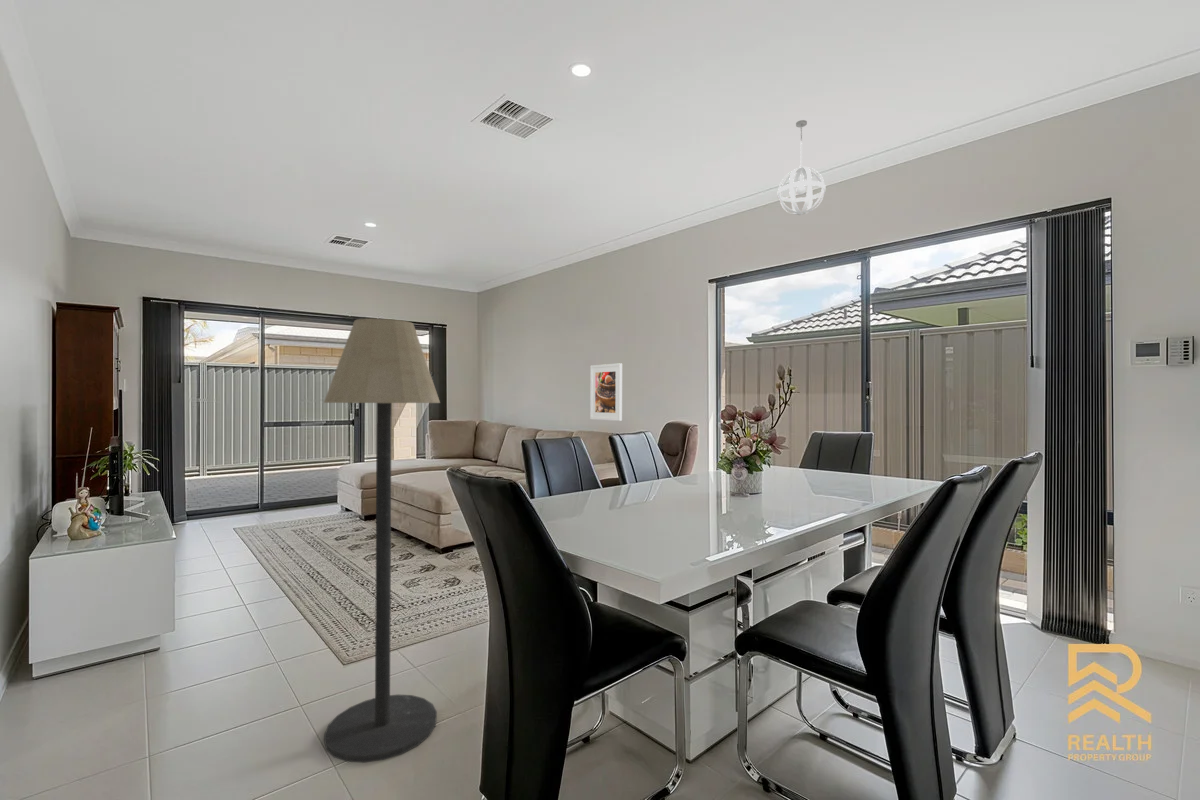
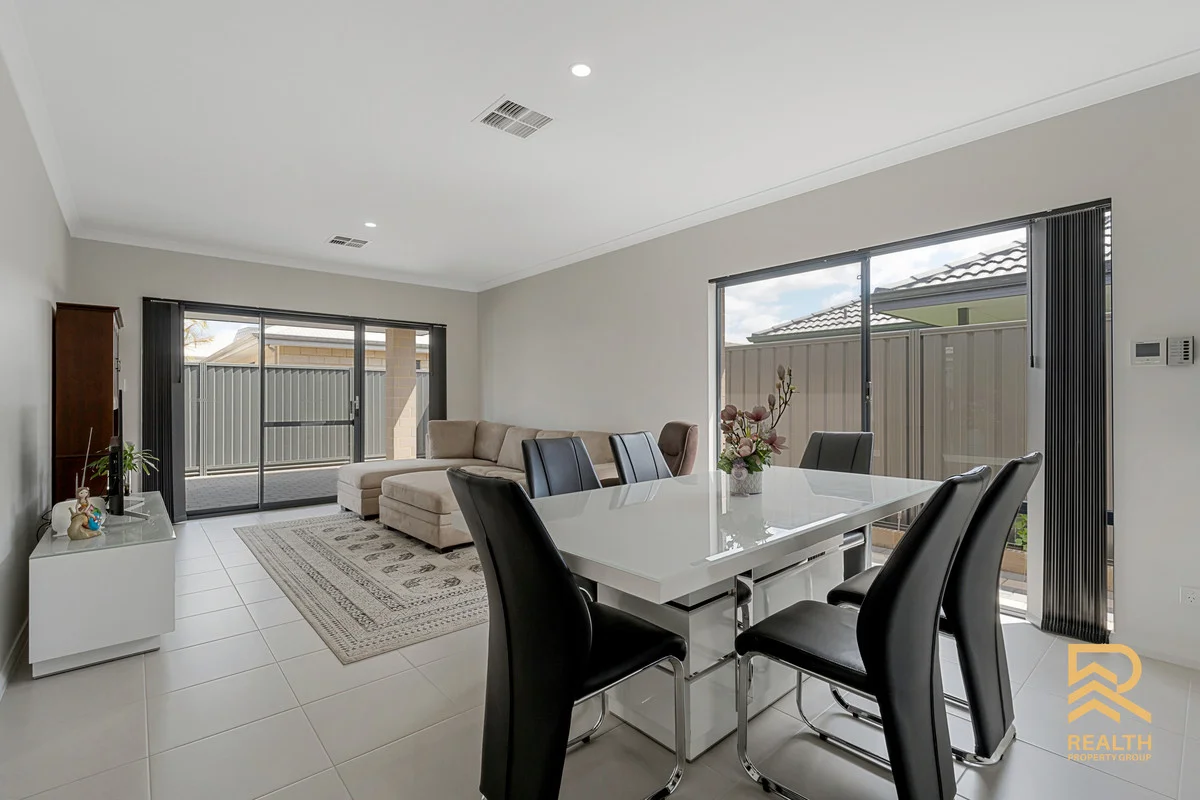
- floor lamp [323,318,441,764]
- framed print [589,362,623,422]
- pendant light [777,119,827,216]
